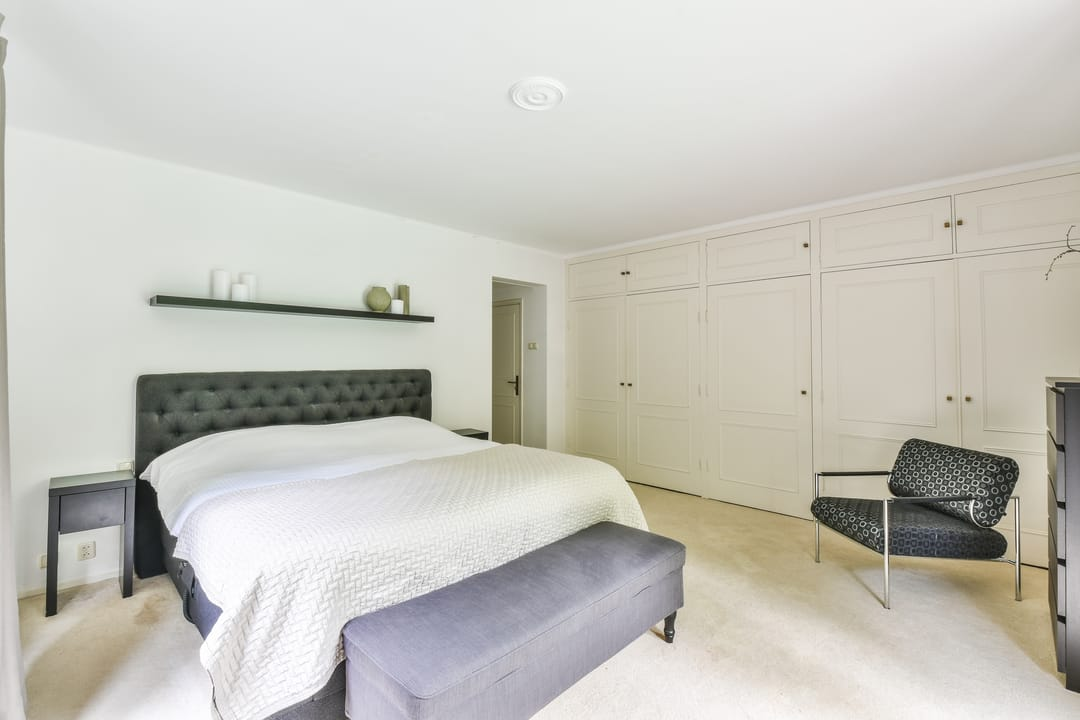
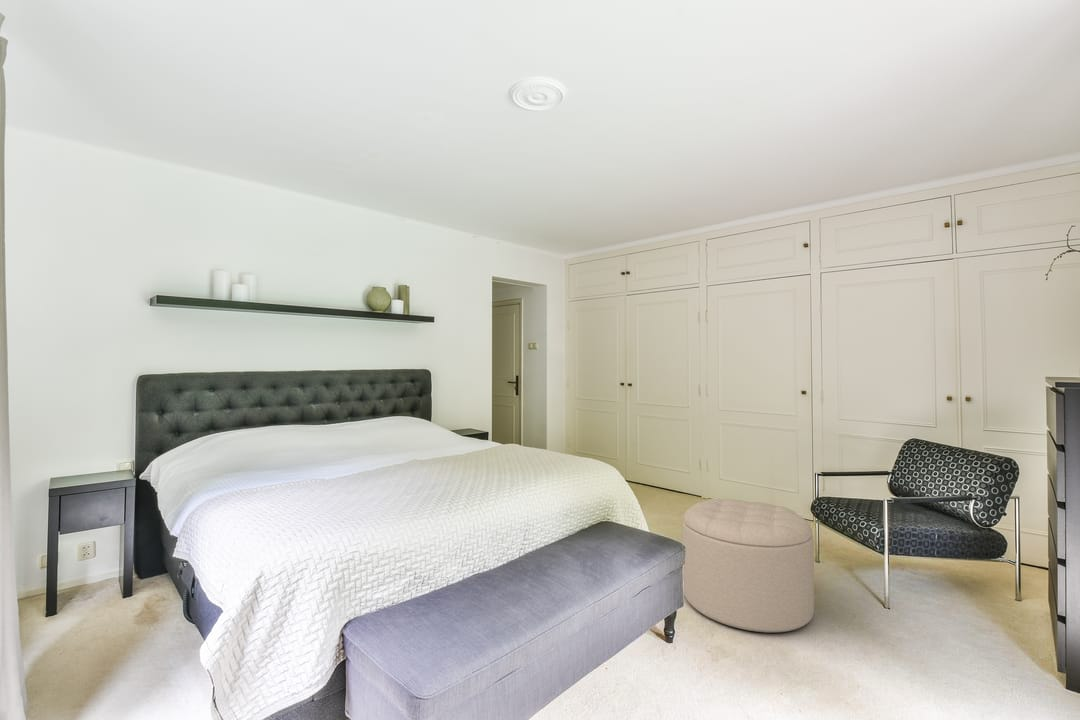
+ ottoman [682,498,815,633]
